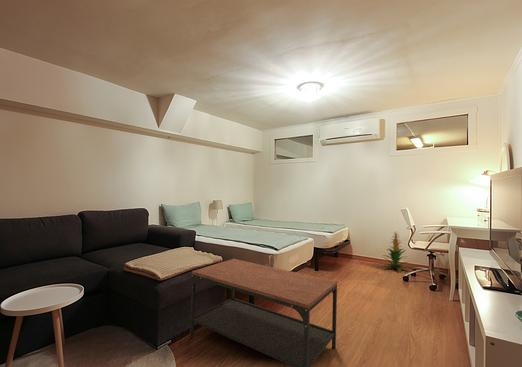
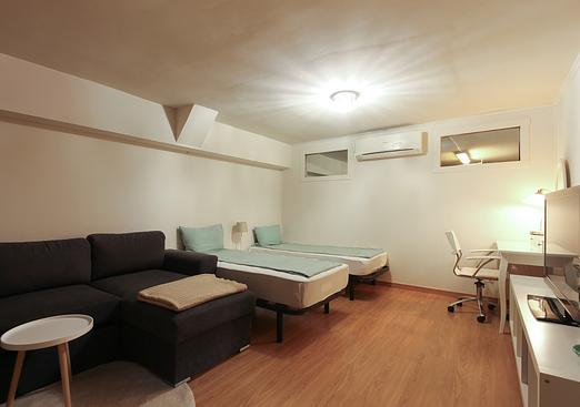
- coffee table [189,258,338,367]
- indoor plant [382,232,411,272]
